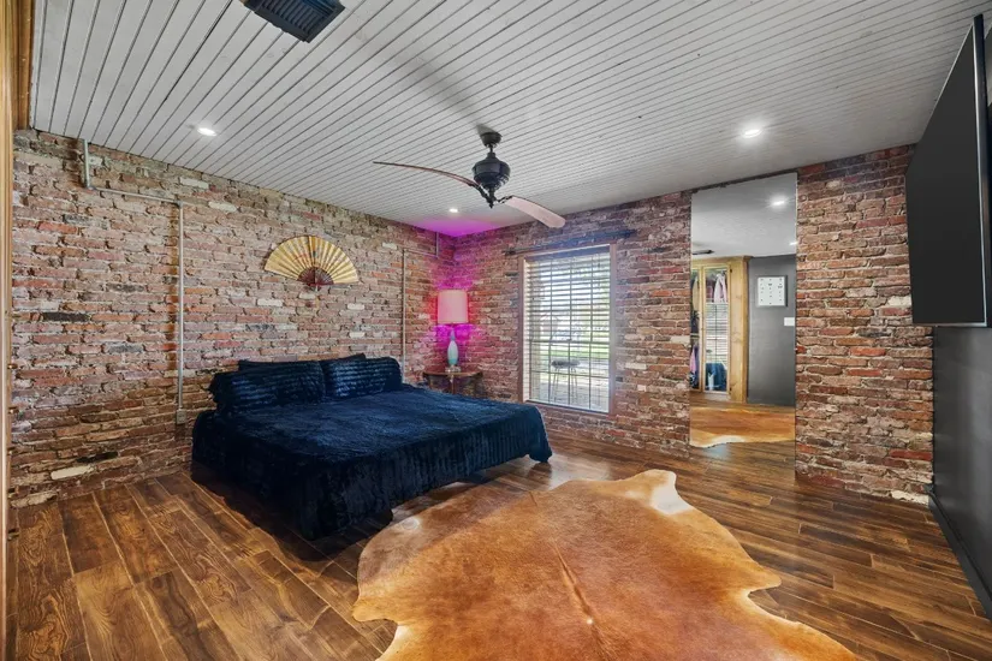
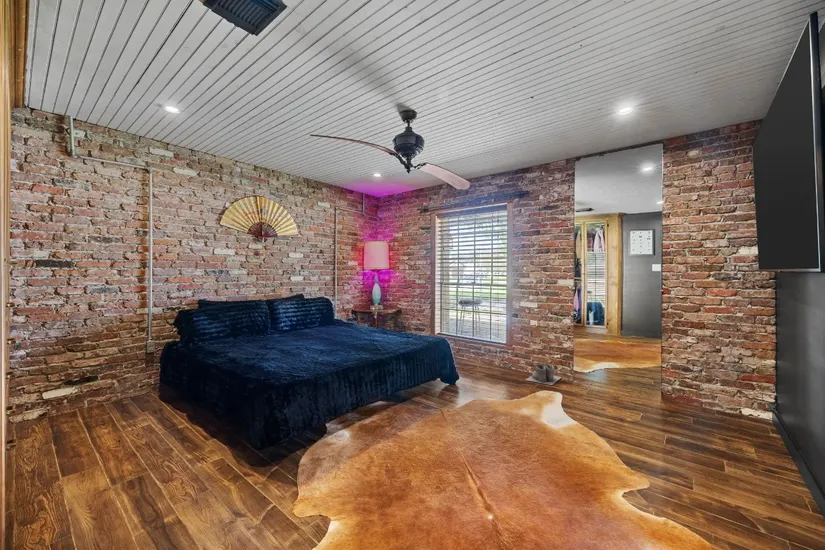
+ boots [525,362,562,386]
